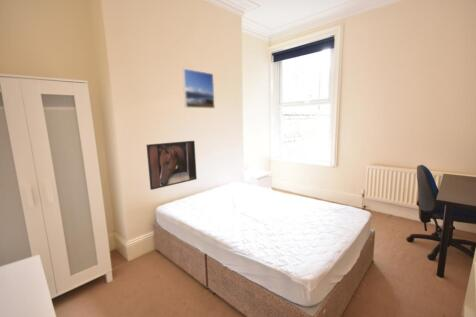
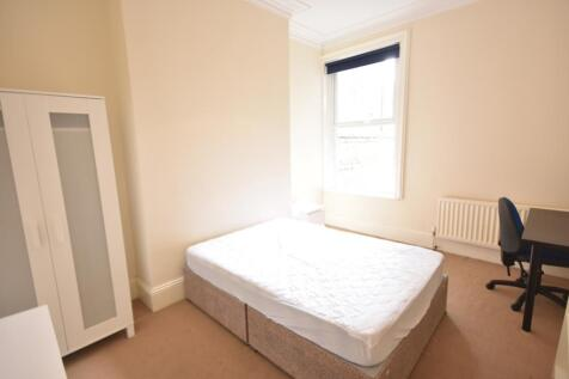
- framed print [181,68,216,109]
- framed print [146,140,198,191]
